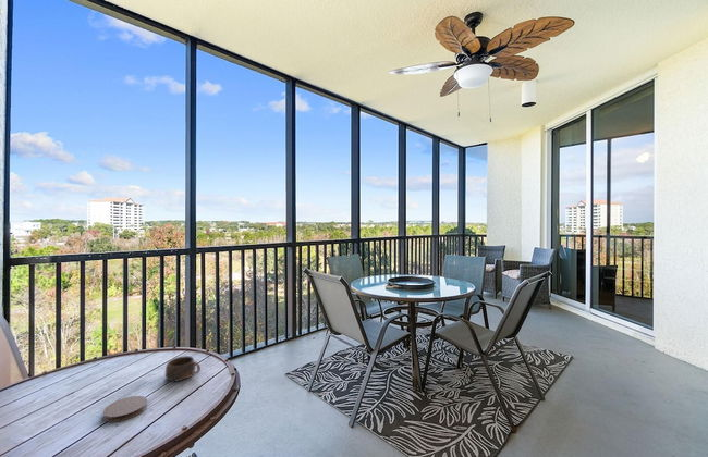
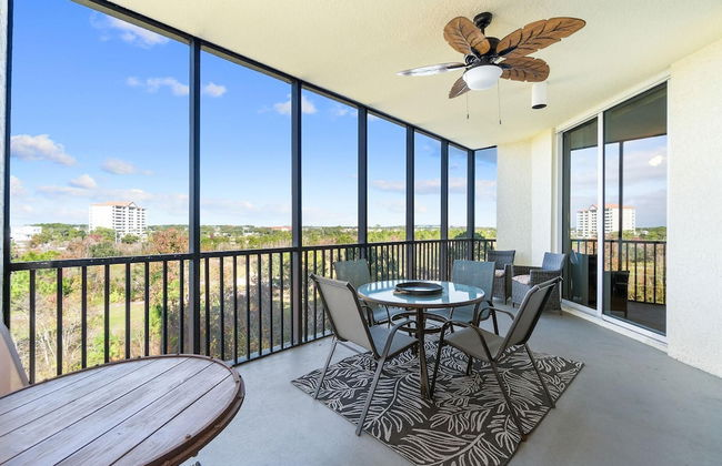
- cup [164,355,202,382]
- coaster [101,395,148,423]
